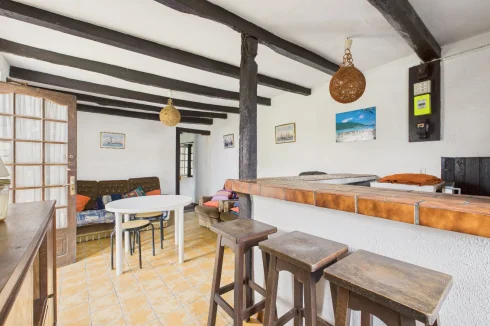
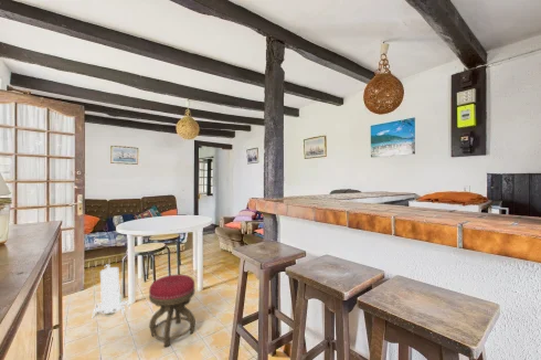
+ toy robot [91,263,130,320]
+ stool [148,274,197,348]
